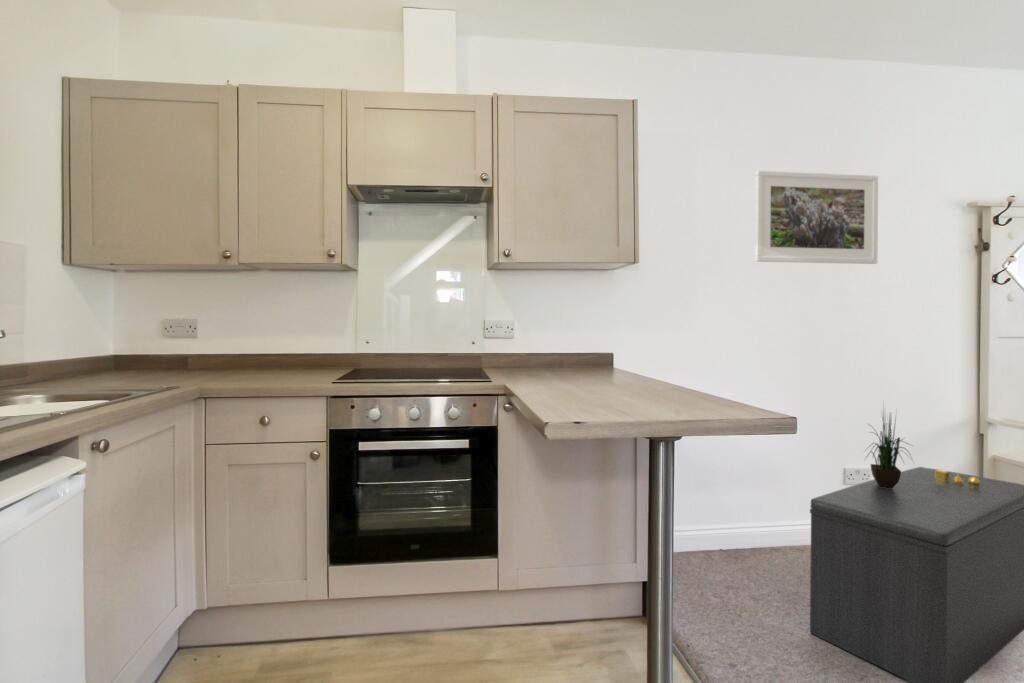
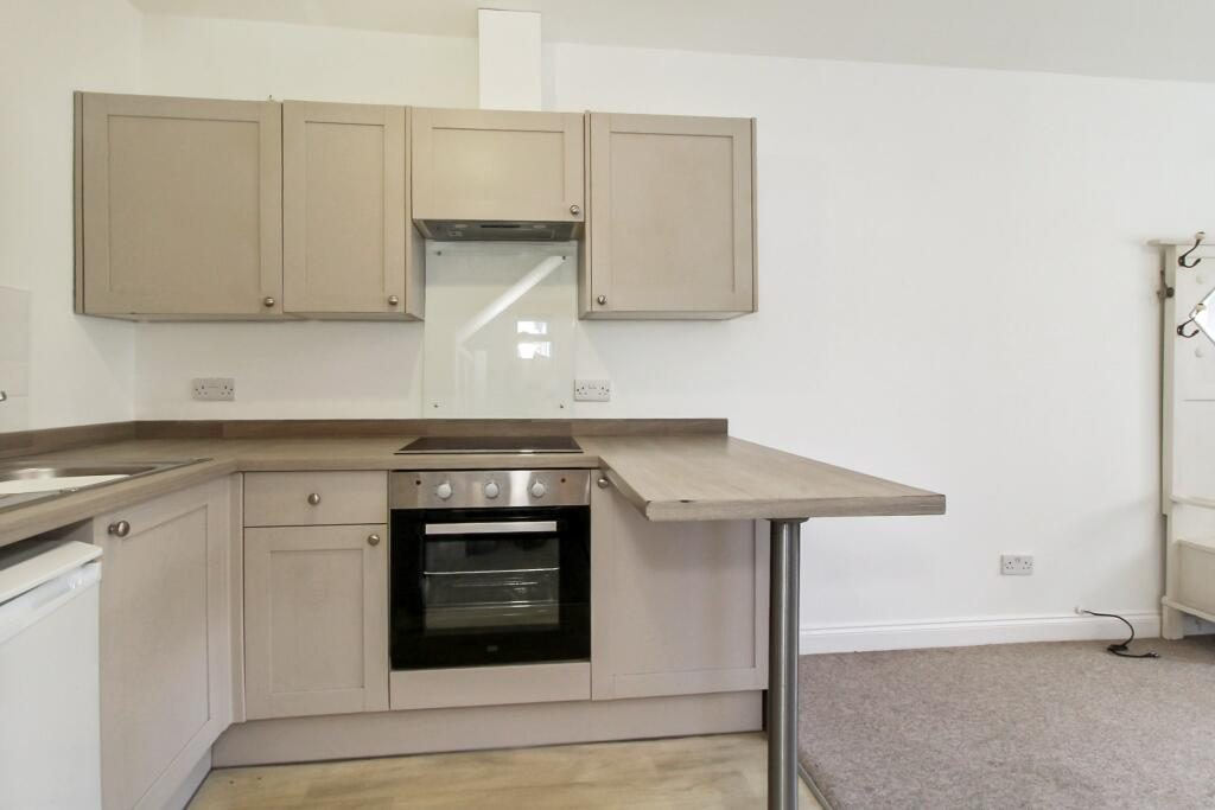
- bench [809,466,1024,683]
- potted plant [861,399,915,488]
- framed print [754,170,879,265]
- decorative box [935,469,980,488]
